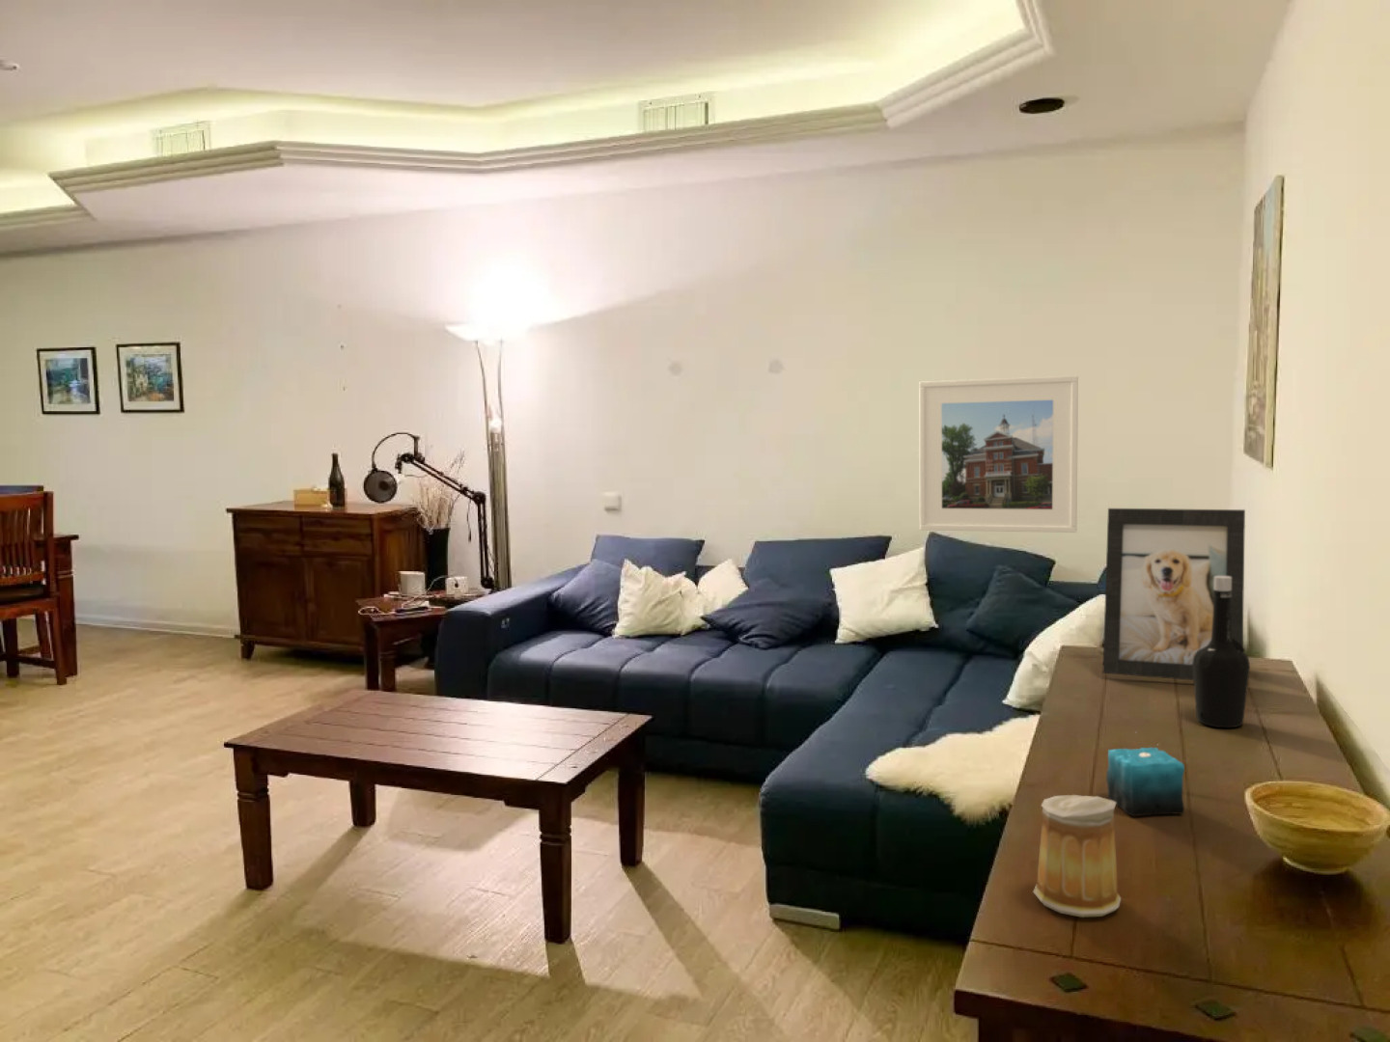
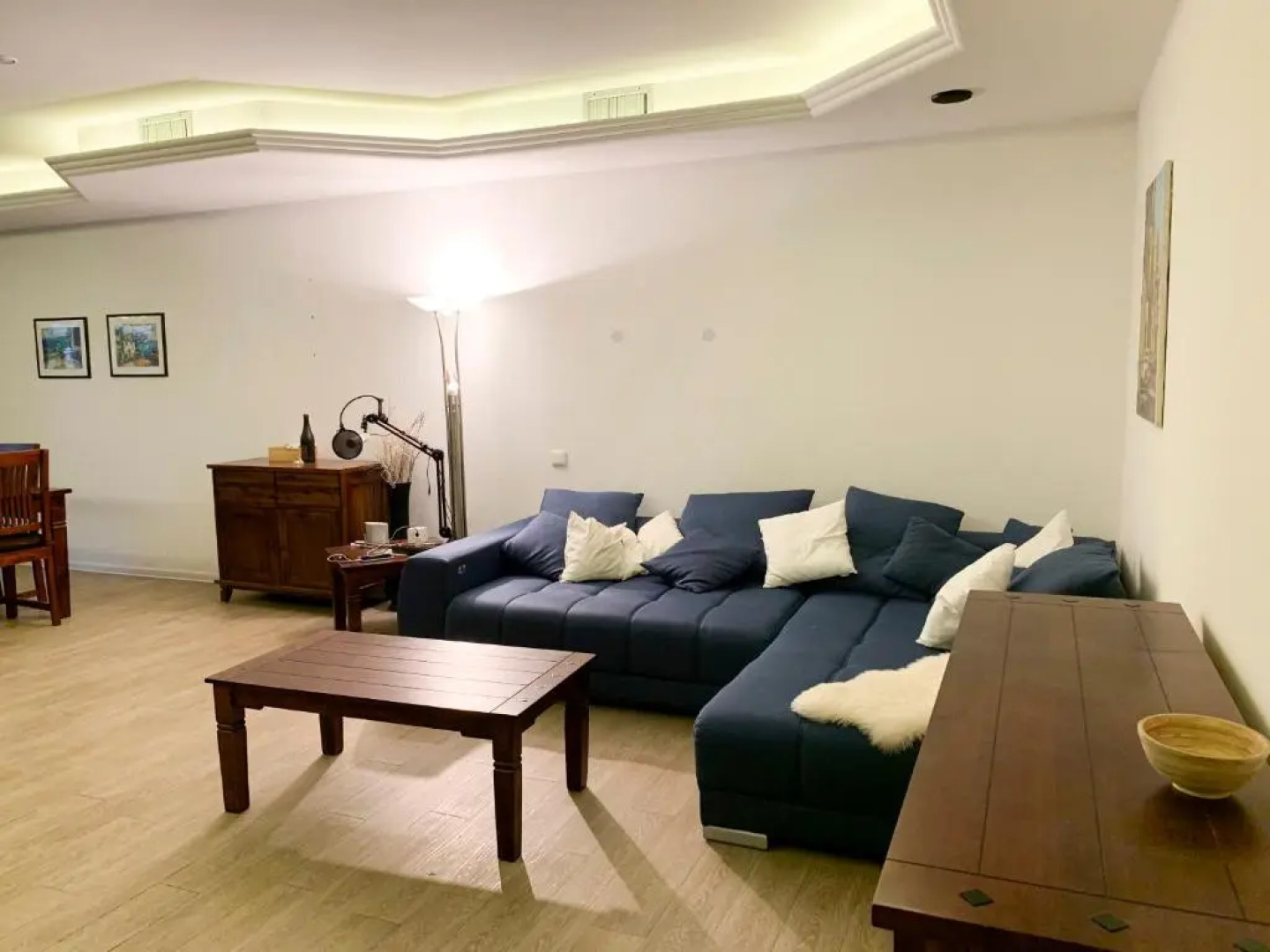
- mug [1032,794,1122,918]
- picture frame [1101,508,1247,681]
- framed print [918,374,1079,533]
- bottle [1192,576,1251,729]
- candle [1105,730,1185,818]
